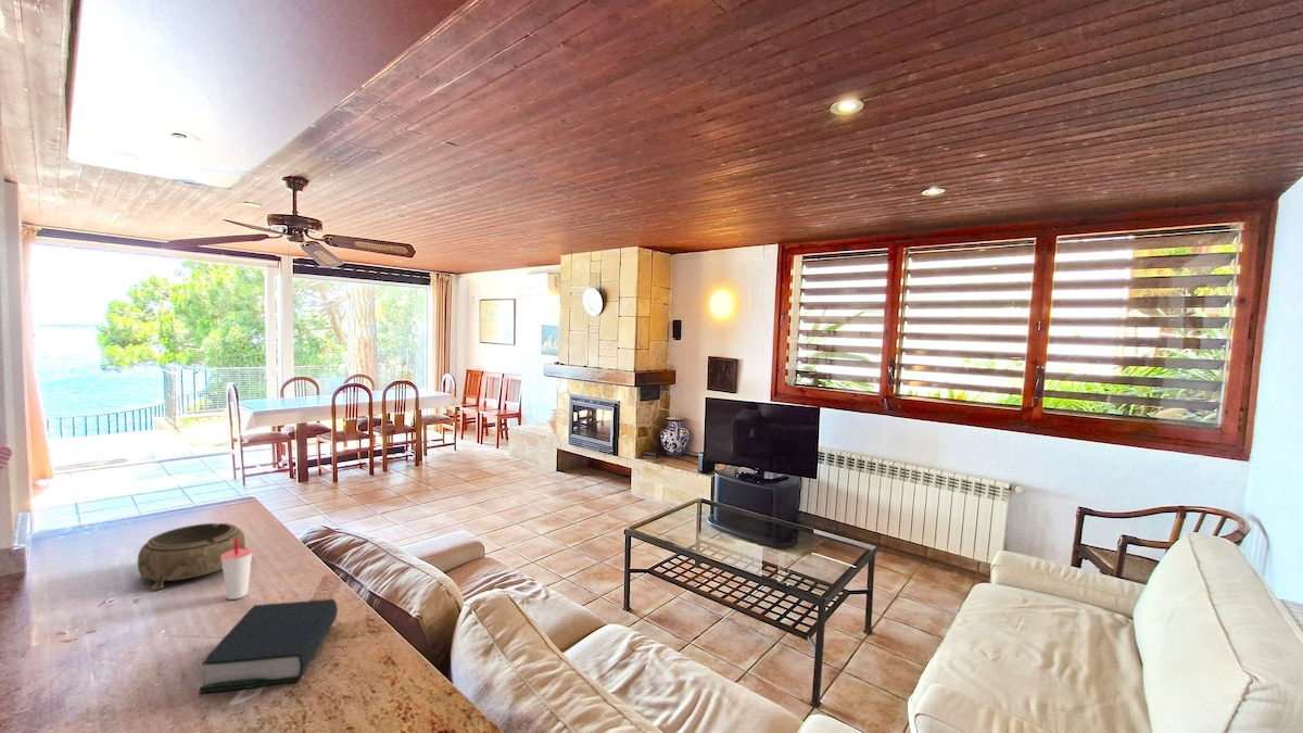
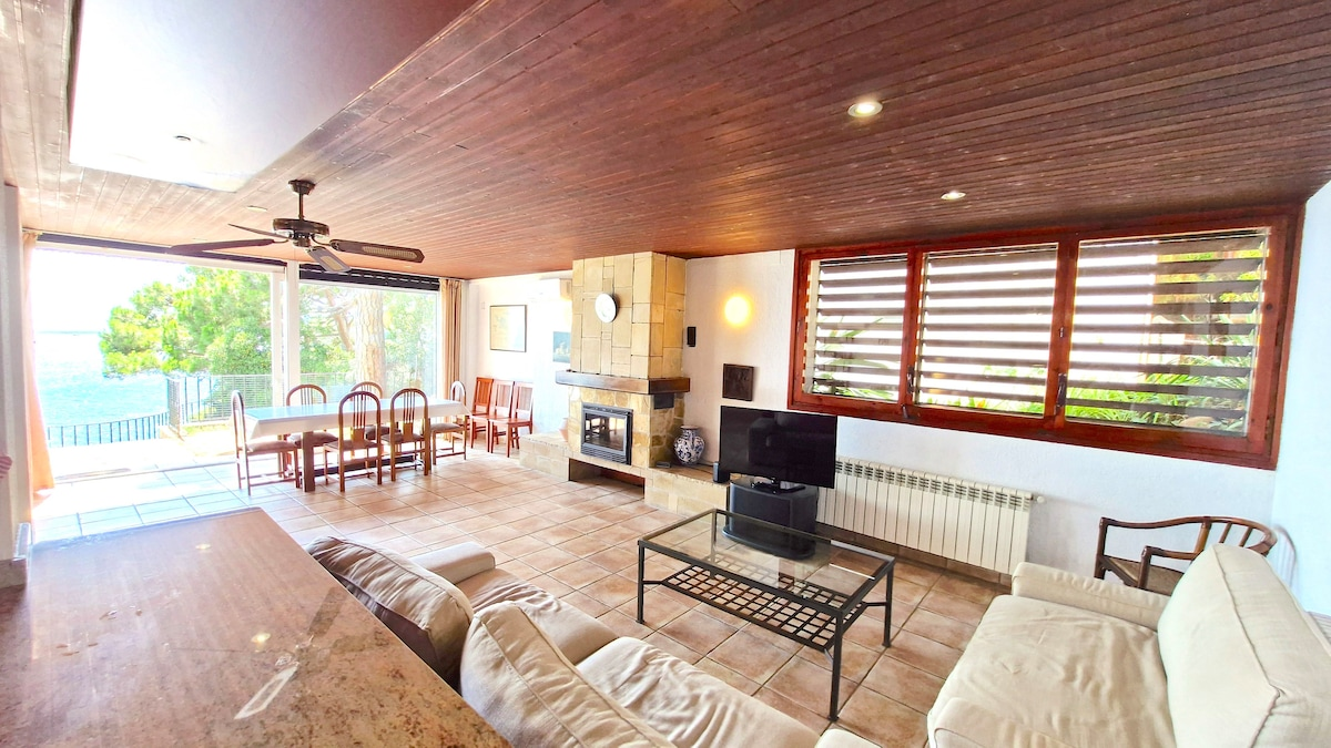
- cup [220,540,254,601]
- book [198,598,339,694]
- decorative bowl [137,522,254,592]
